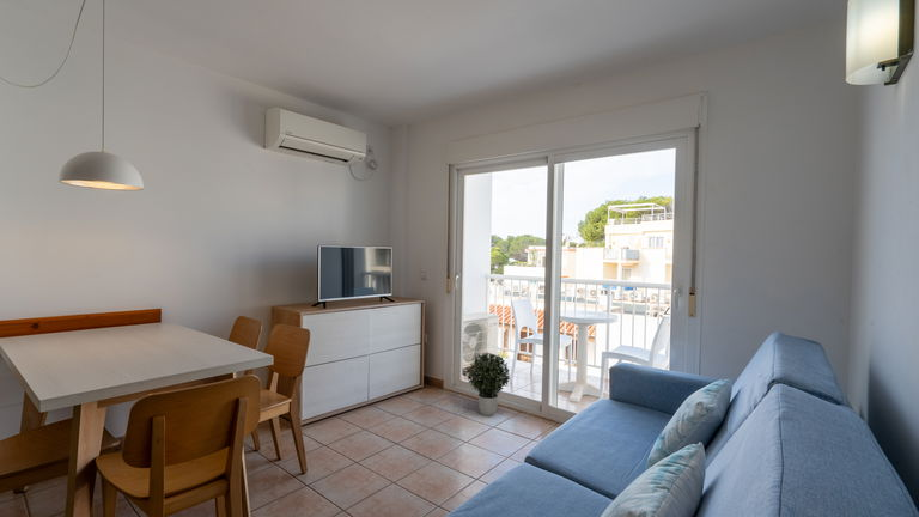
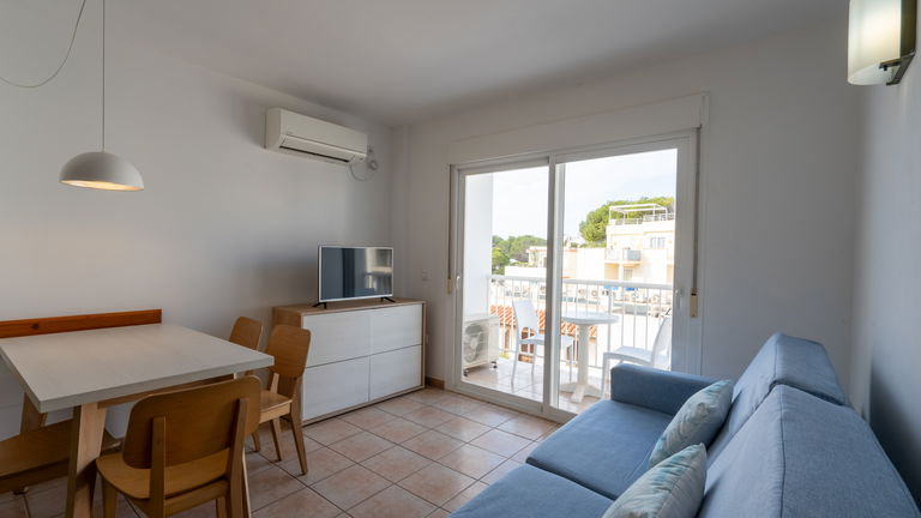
- potted plant [464,351,511,418]
